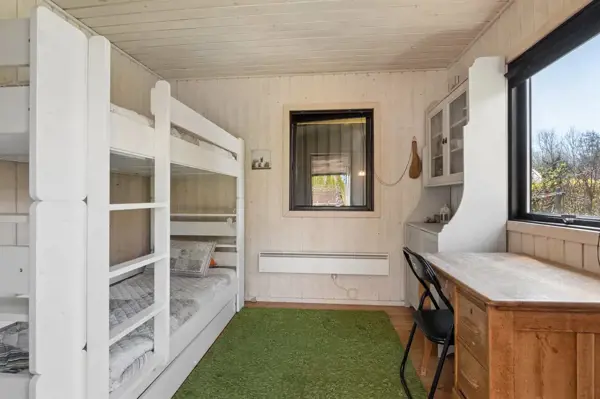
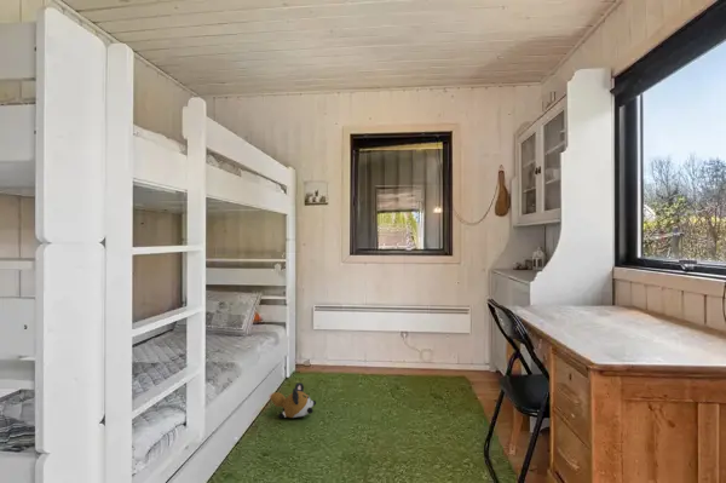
+ plush toy [267,381,317,419]
